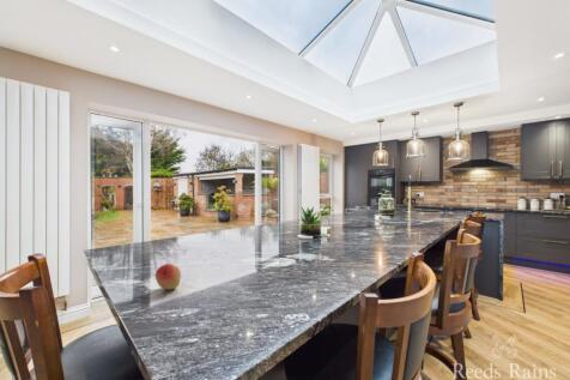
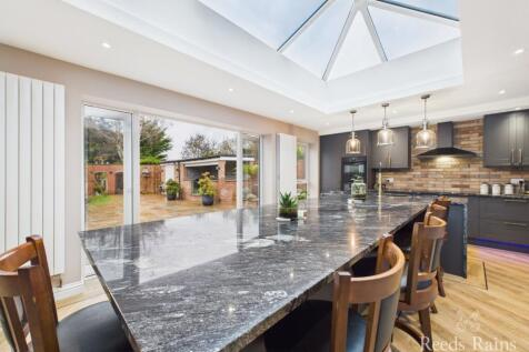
- fruit [154,263,182,291]
